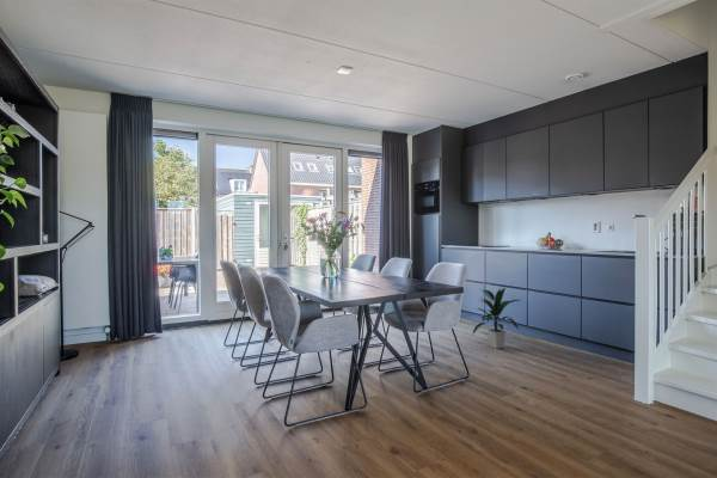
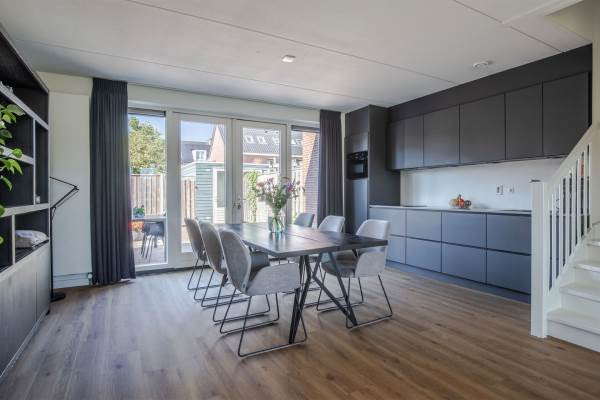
- indoor plant [472,286,521,350]
